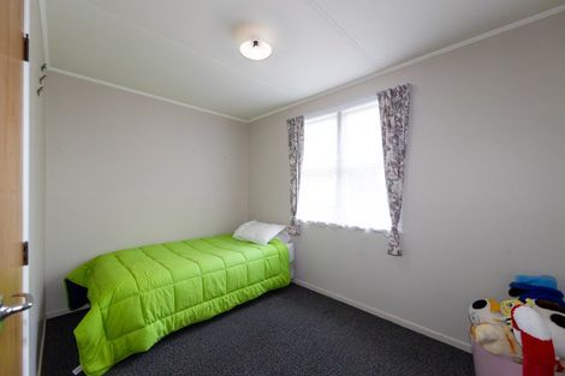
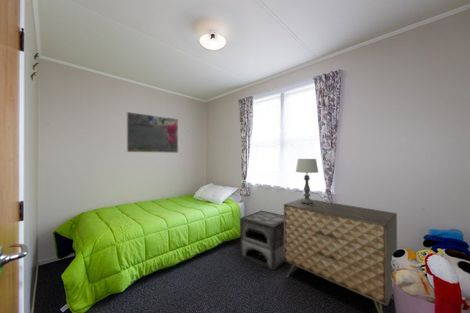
+ furnace [239,210,285,271]
+ table lamp [295,158,319,205]
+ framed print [126,111,179,154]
+ dresser [283,197,398,313]
